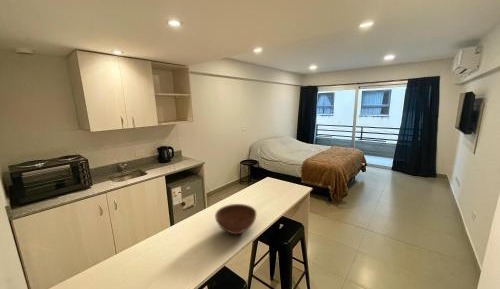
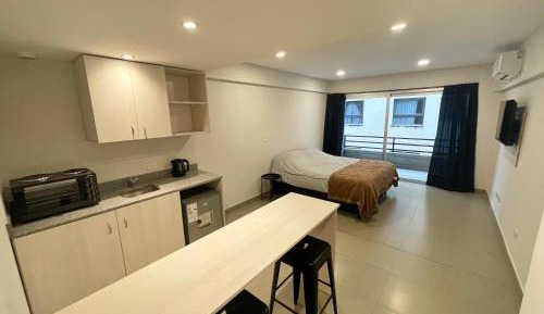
- bowl [214,203,258,236]
